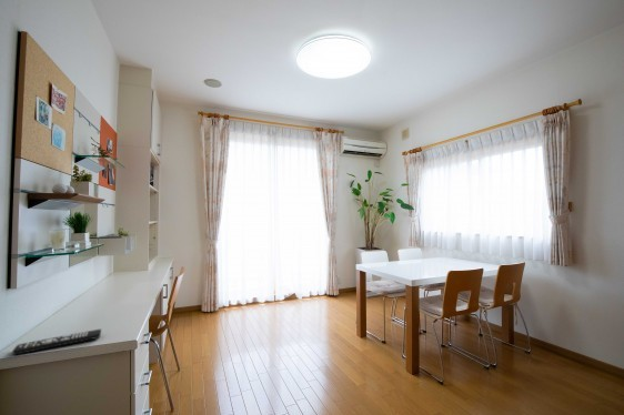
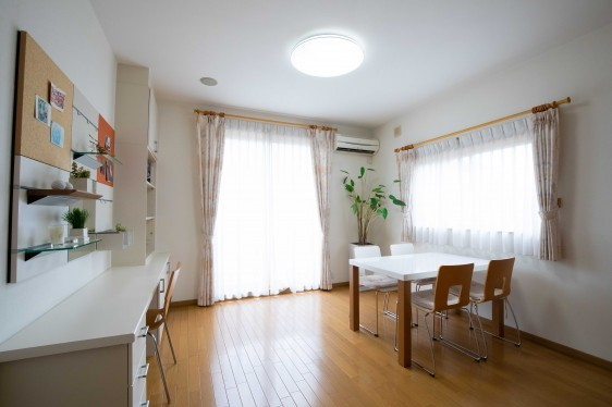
- remote control [11,328,102,356]
